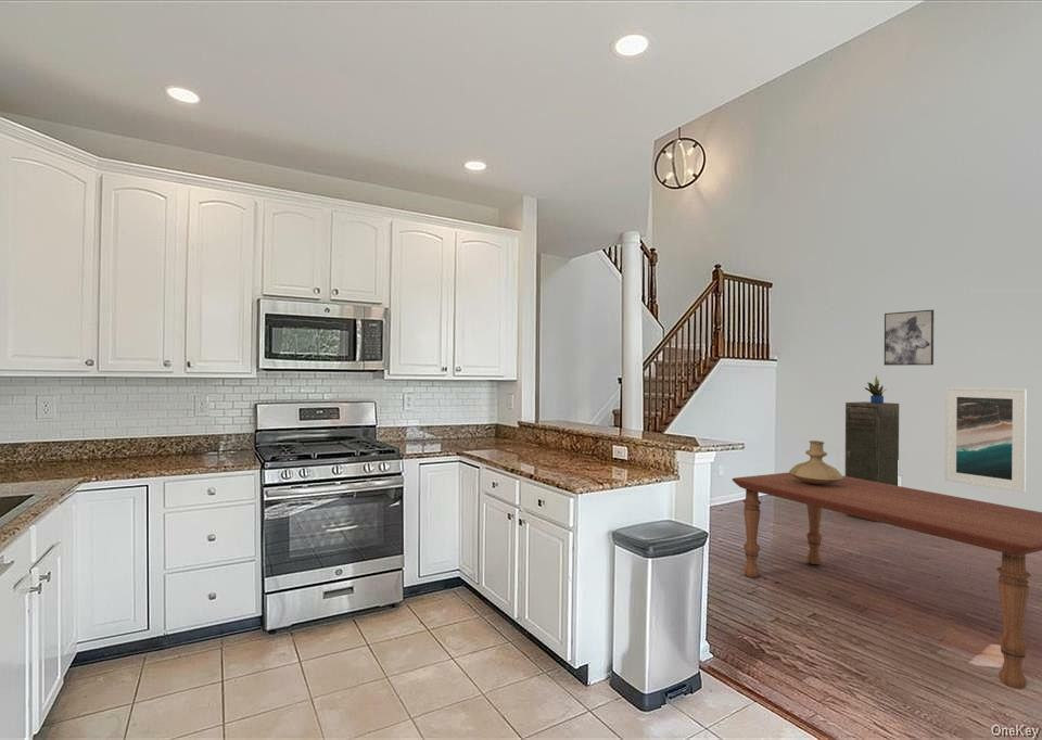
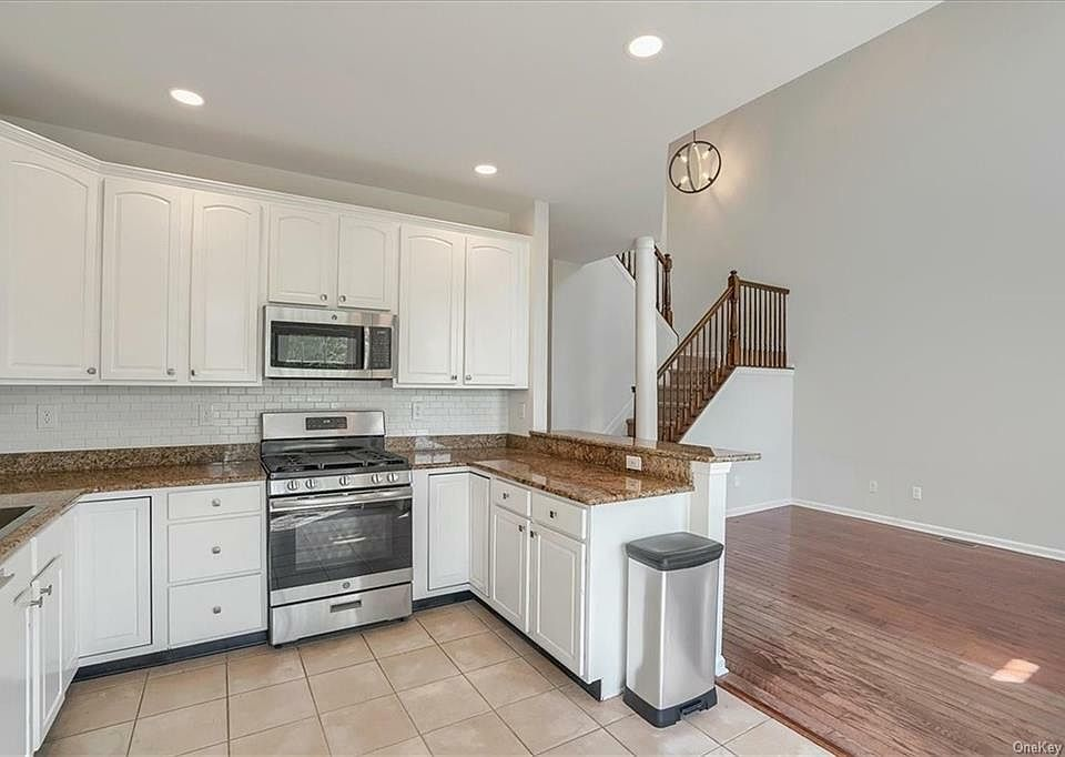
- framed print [944,386,1028,494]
- vase [788,439,843,485]
- wall art [884,309,935,367]
- potted plant [864,374,887,404]
- dining table [732,472,1042,690]
- storage cabinet [844,400,900,523]
